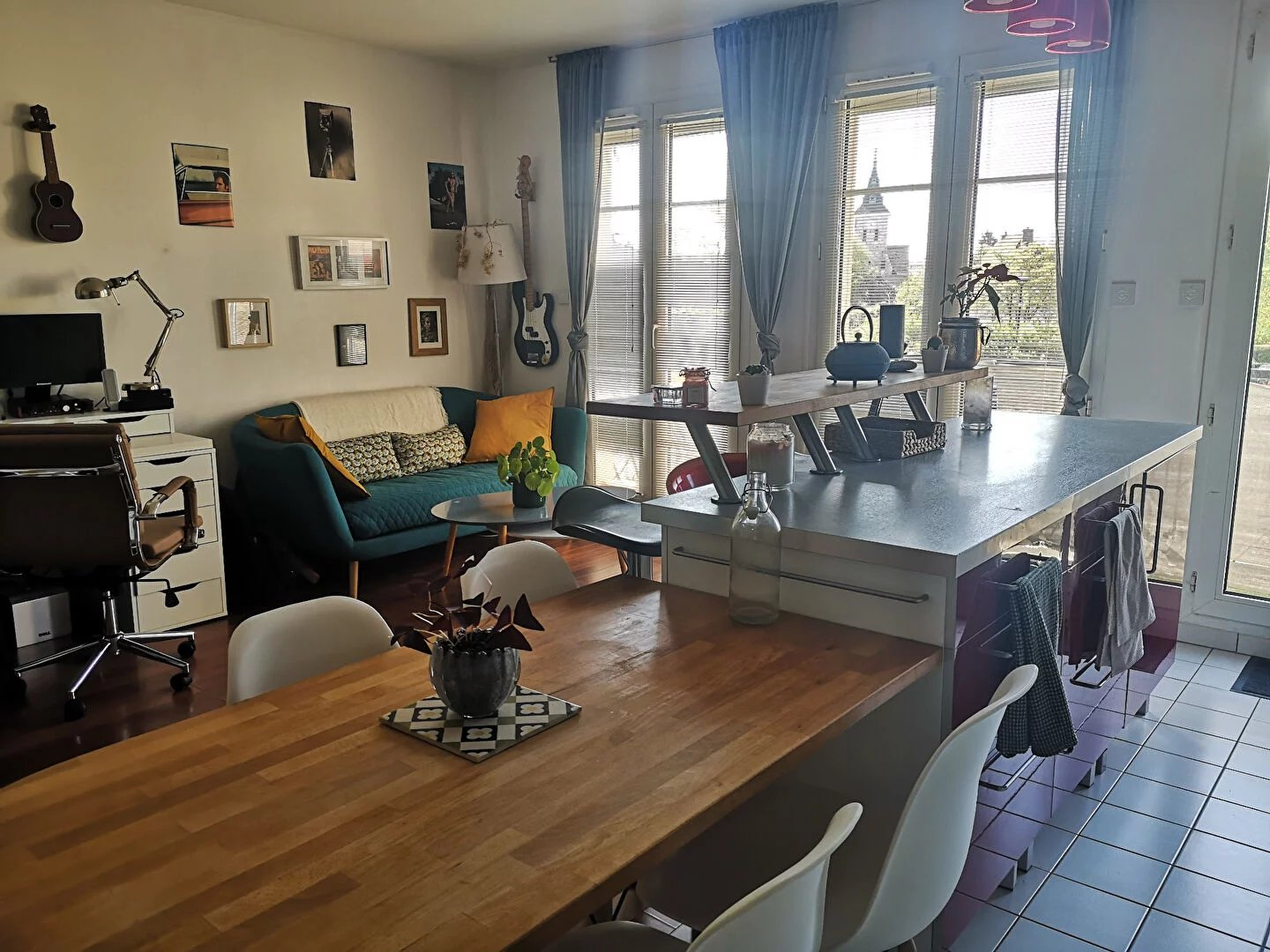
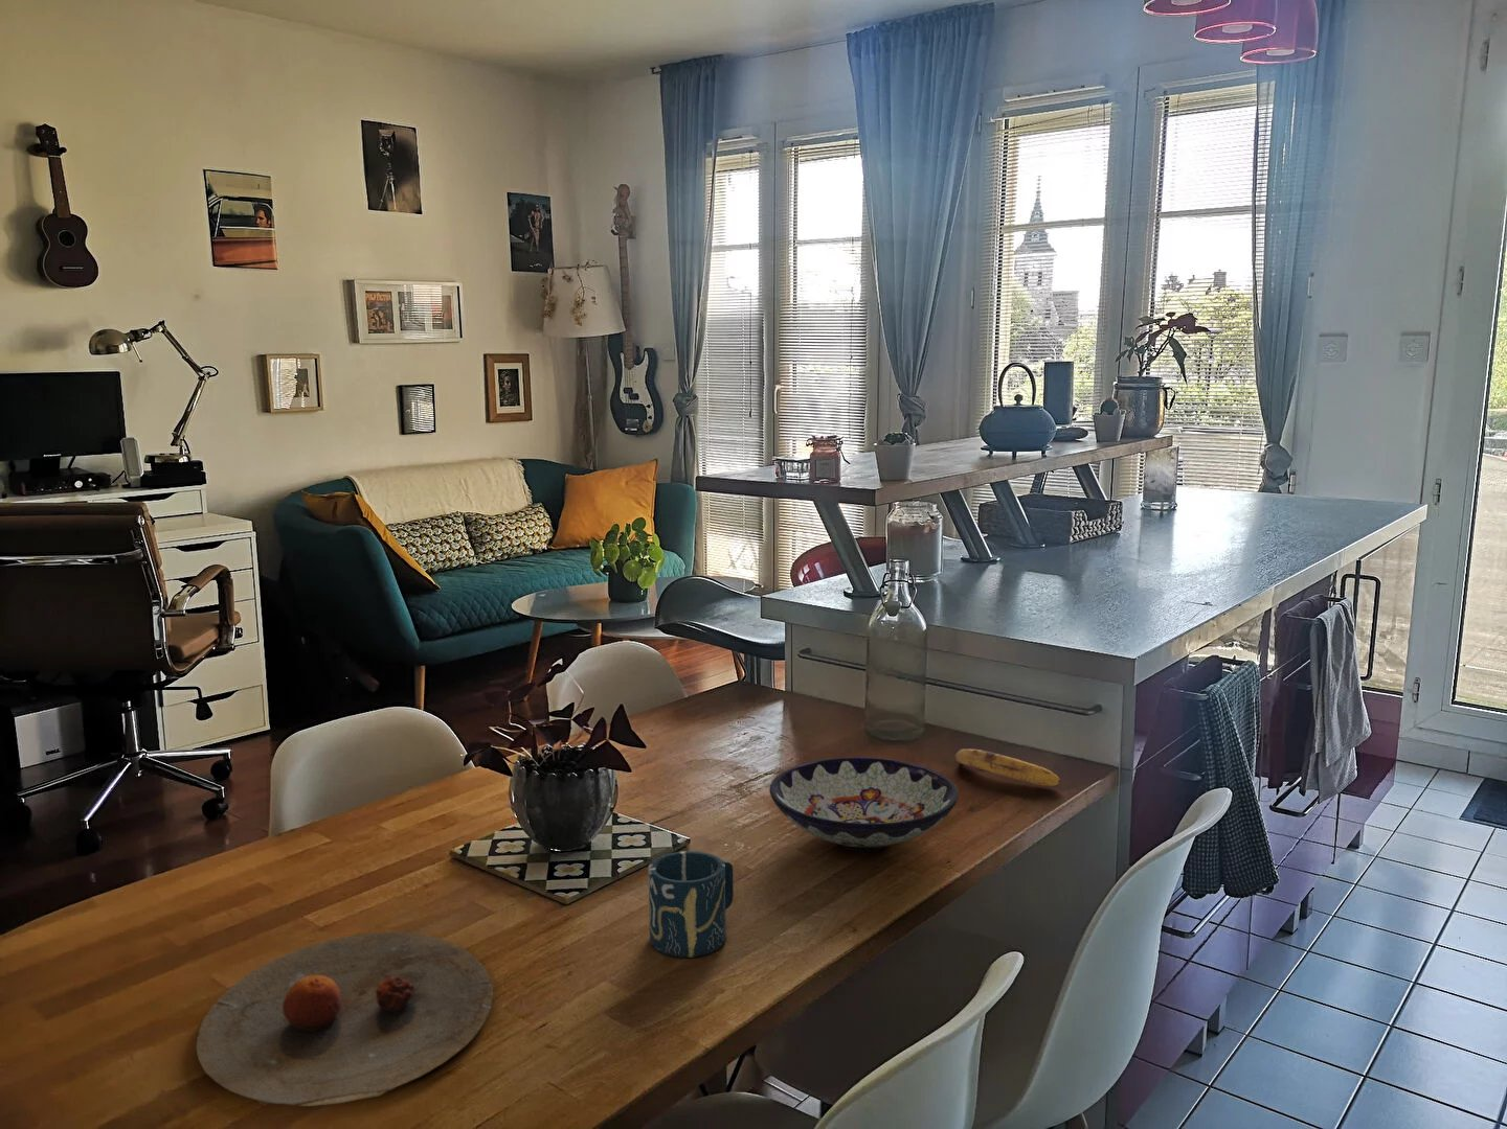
+ cup [647,850,735,958]
+ banana [954,747,1061,787]
+ plate [195,931,494,1106]
+ bowl [768,755,960,853]
